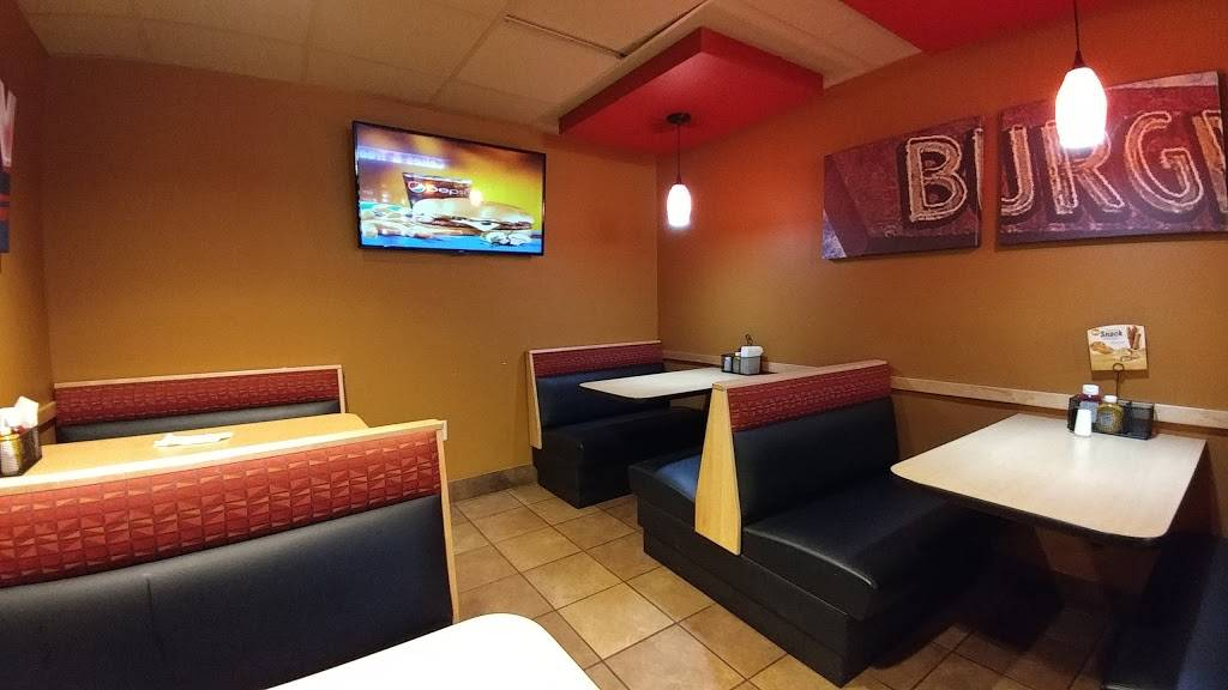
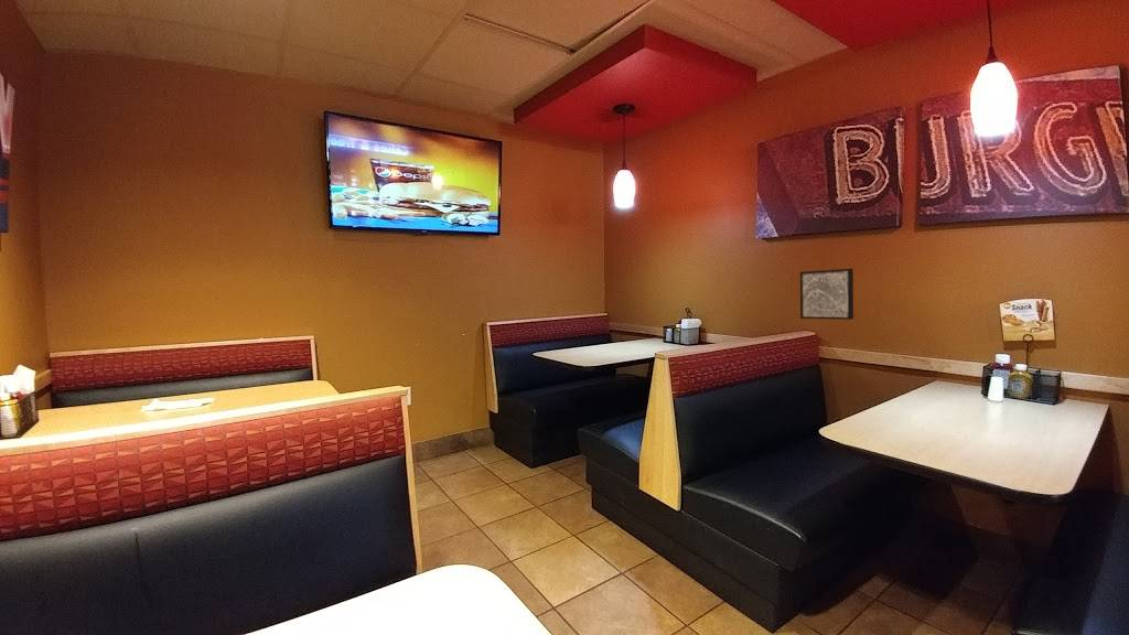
+ wall art [799,268,854,321]
